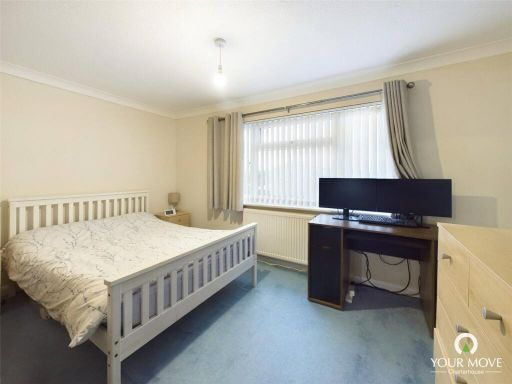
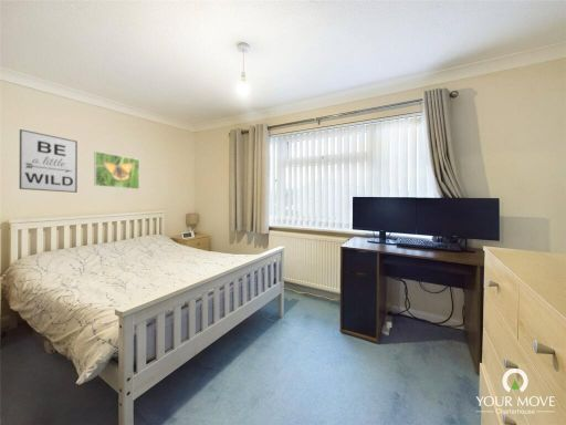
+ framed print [93,151,140,190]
+ wall art [19,128,78,194]
